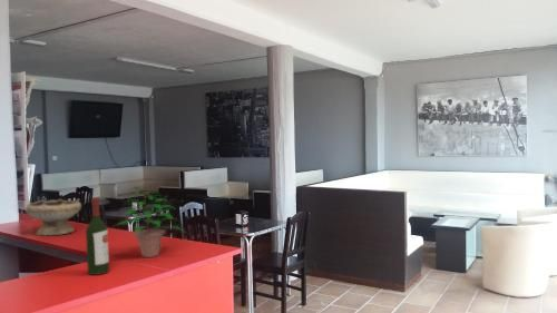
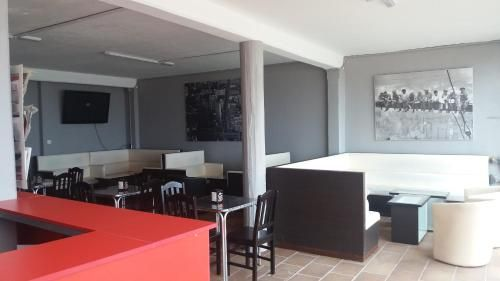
- potted plant [109,185,186,258]
- wine bottle [85,196,110,276]
- bowl [25,198,82,236]
